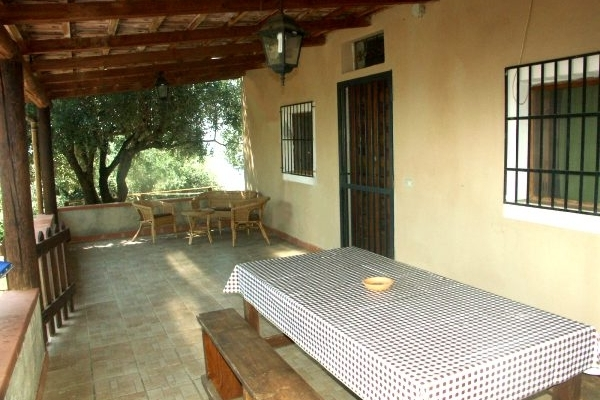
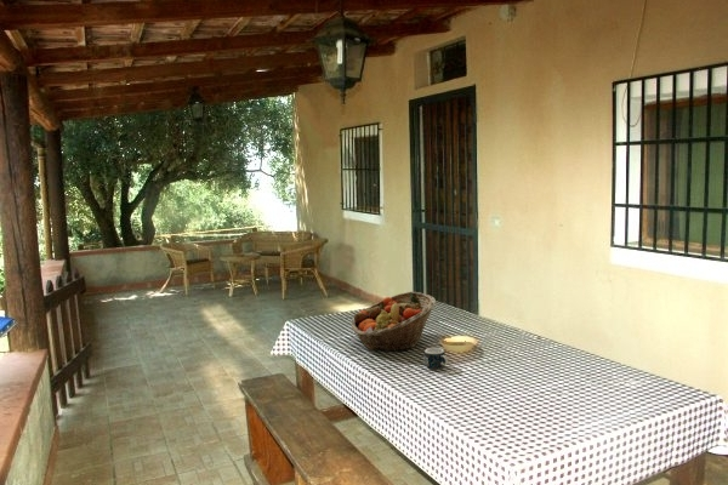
+ fruit basket [349,291,437,353]
+ mug [422,347,449,371]
